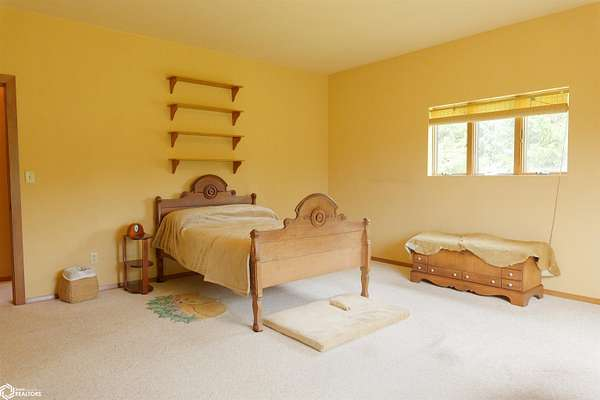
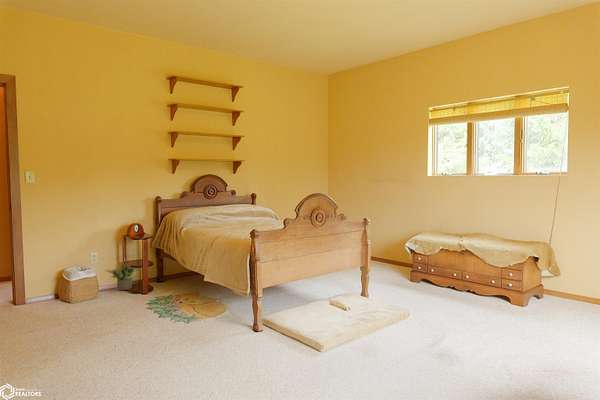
+ potted plant [104,261,138,291]
